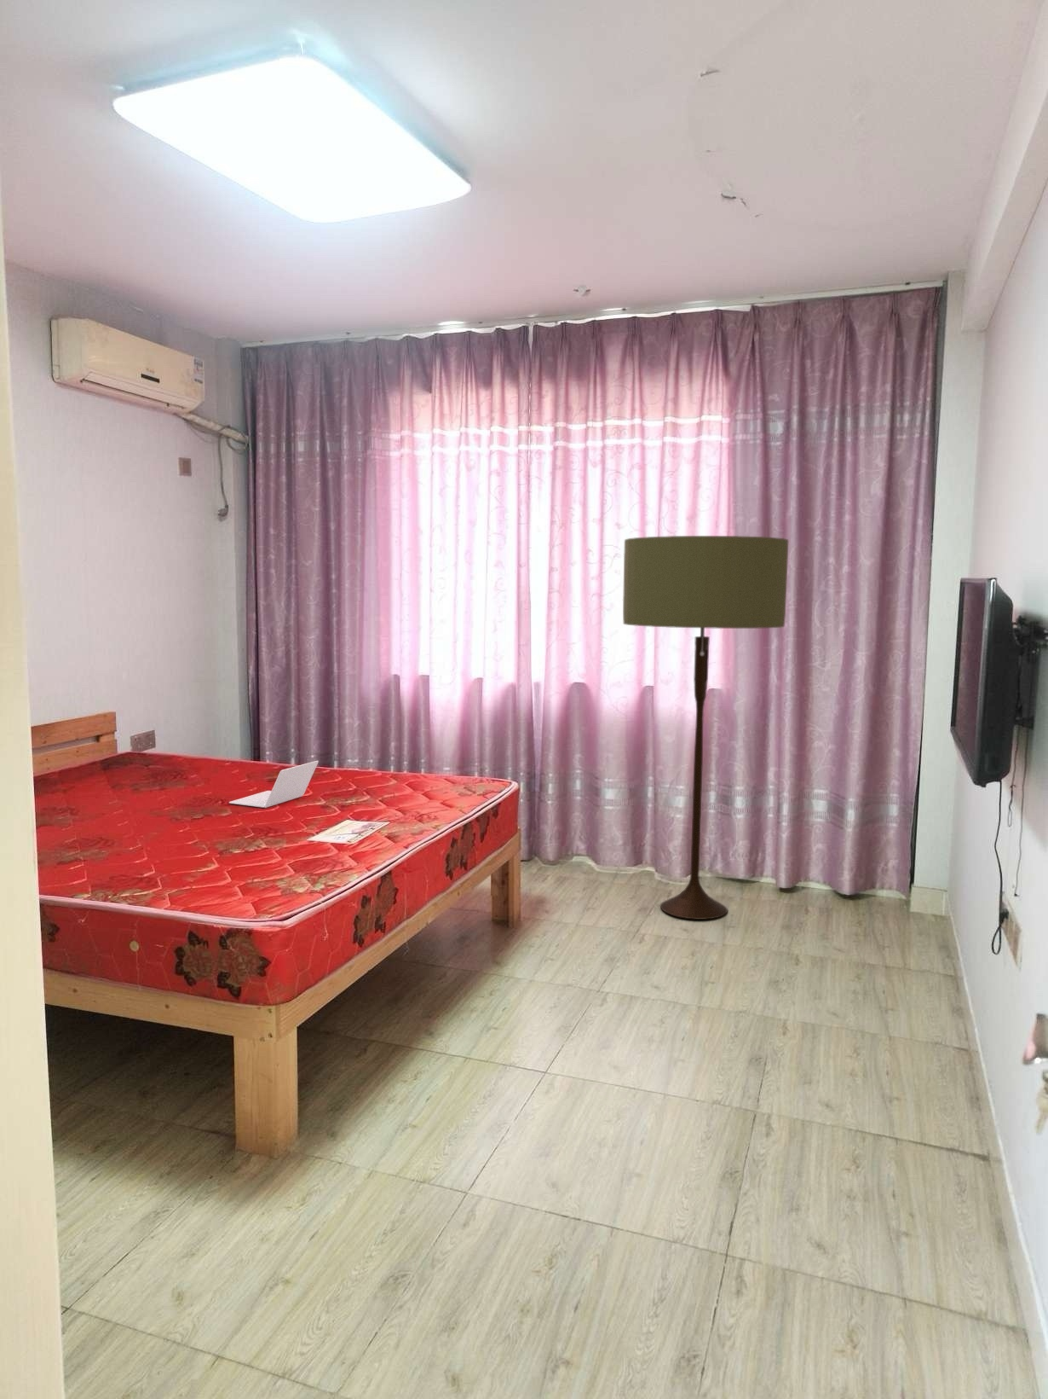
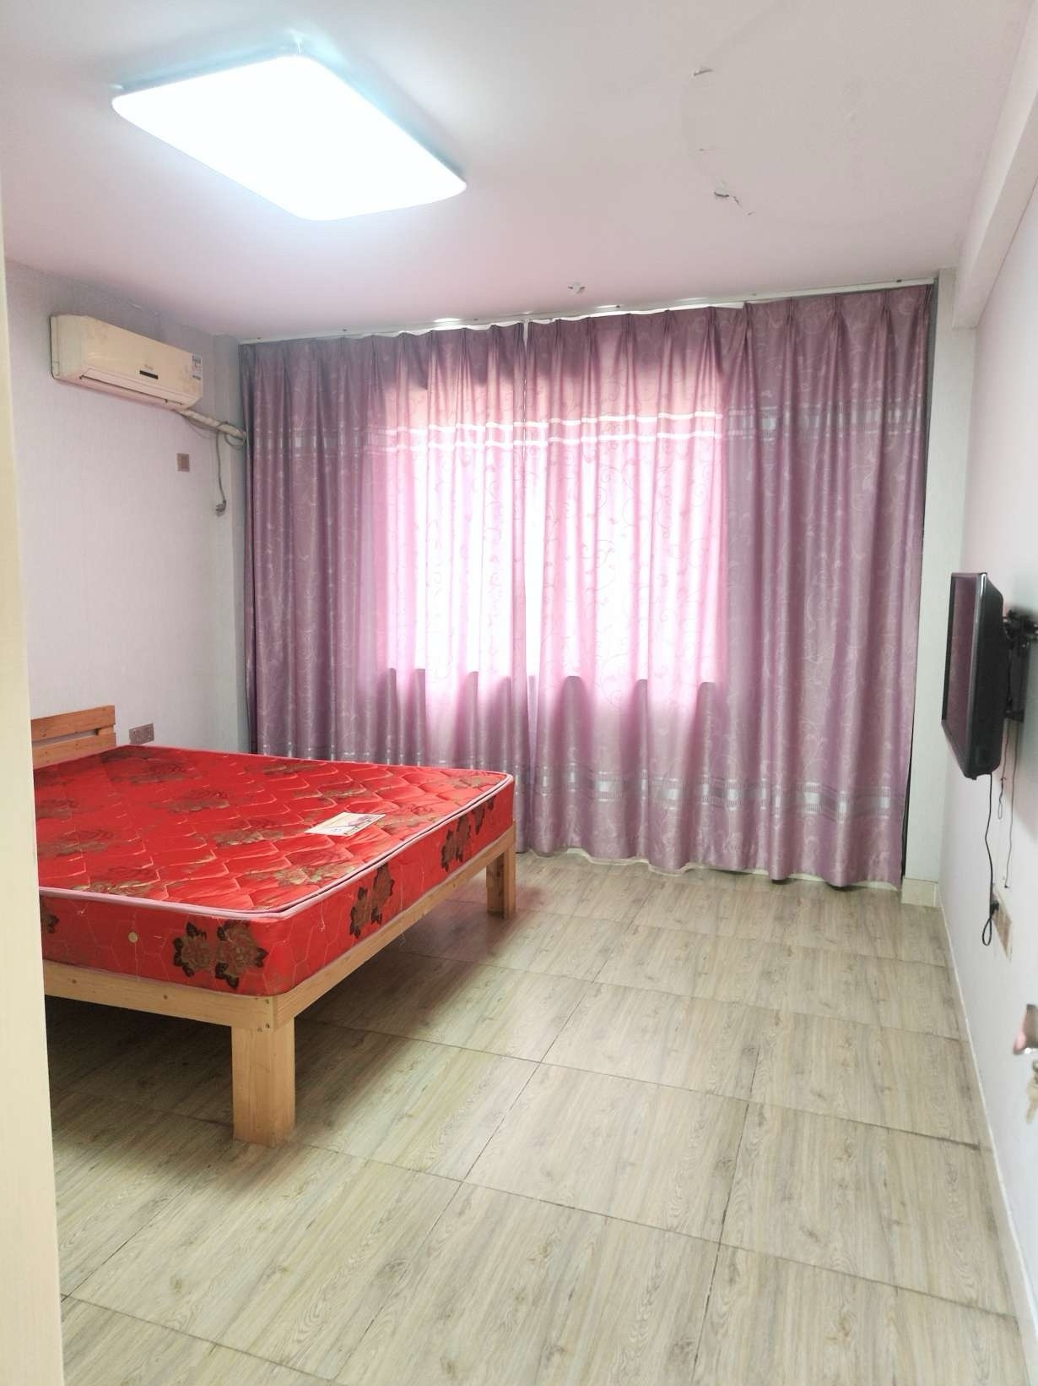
- laptop [228,760,319,809]
- floor lamp [622,535,789,921]
